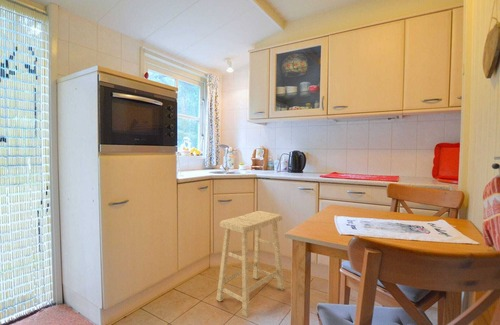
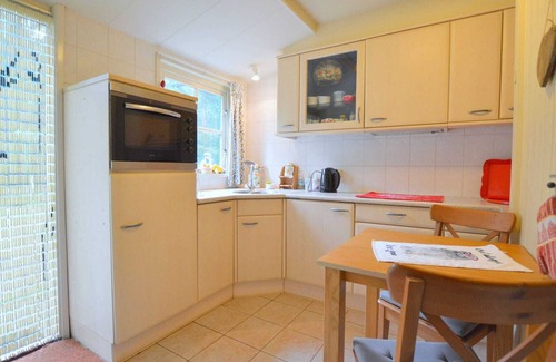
- stool [215,210,285,318]
